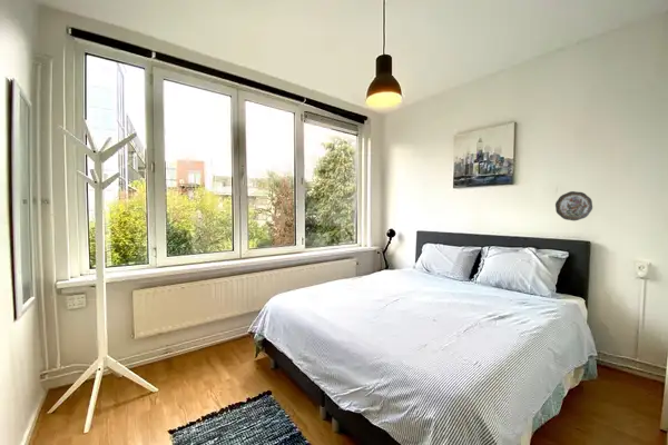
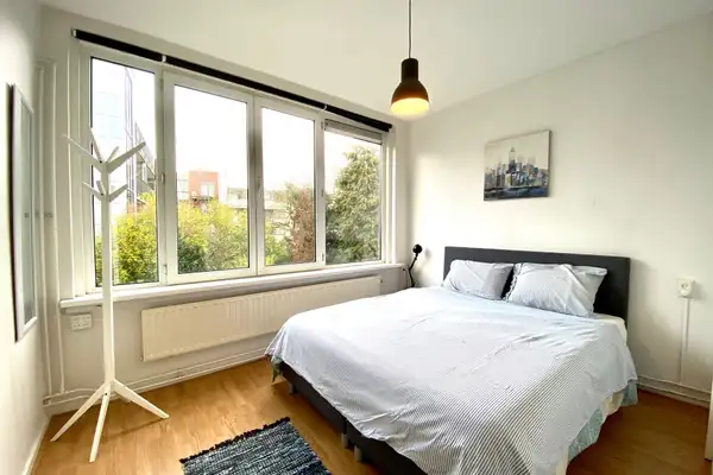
- decorative plate [554,190,593,221]
